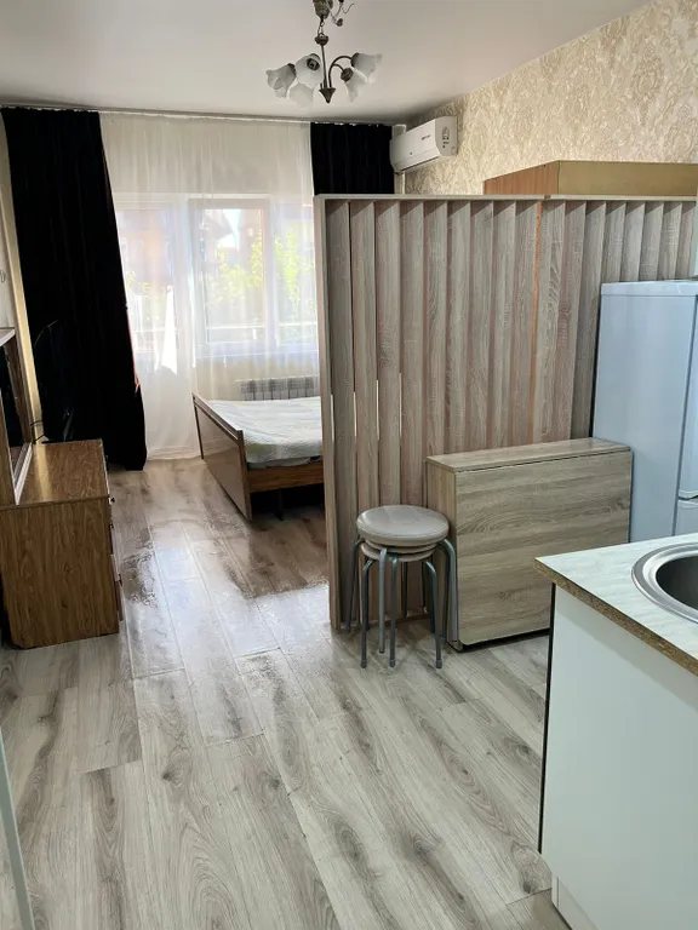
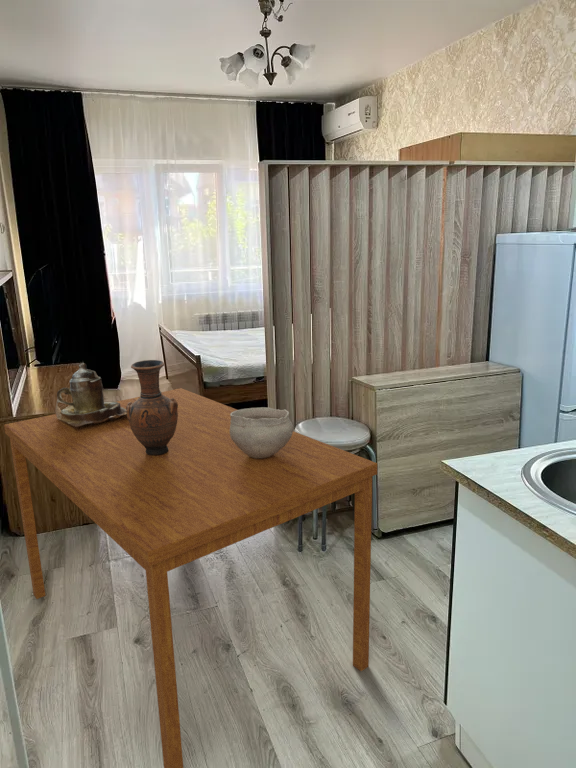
+ bowl [230,406,294,458]
+ vase [126,359,178,455]
+ dining table [3,387,378,768]
+ teapot [54,363,127,427]
